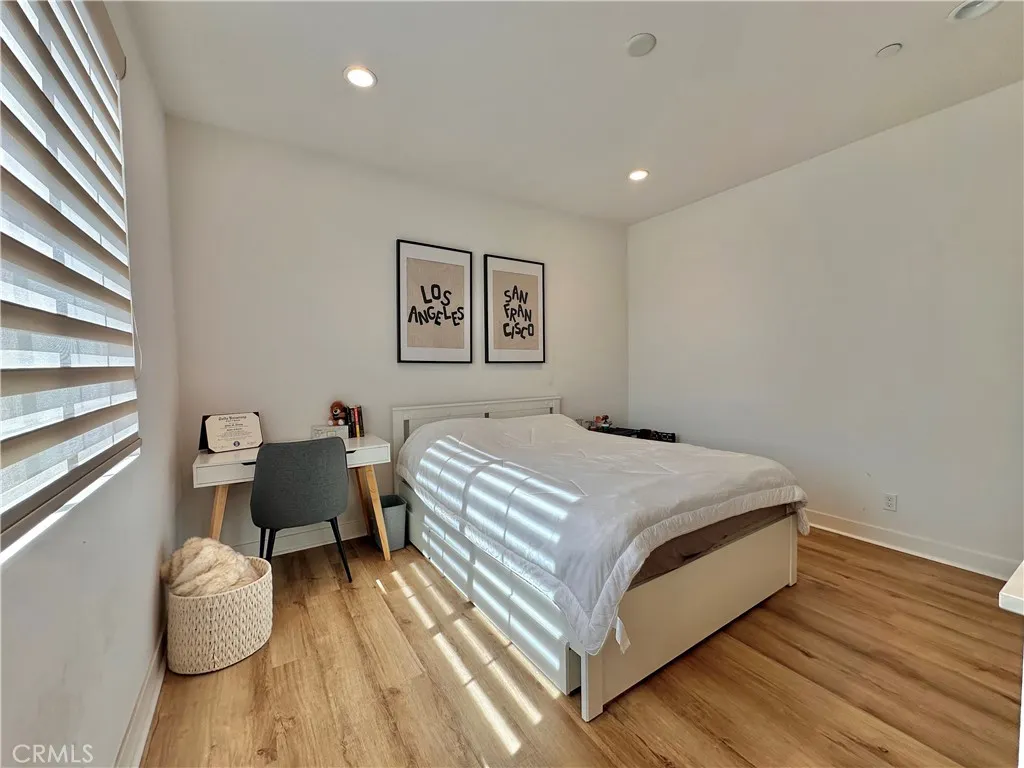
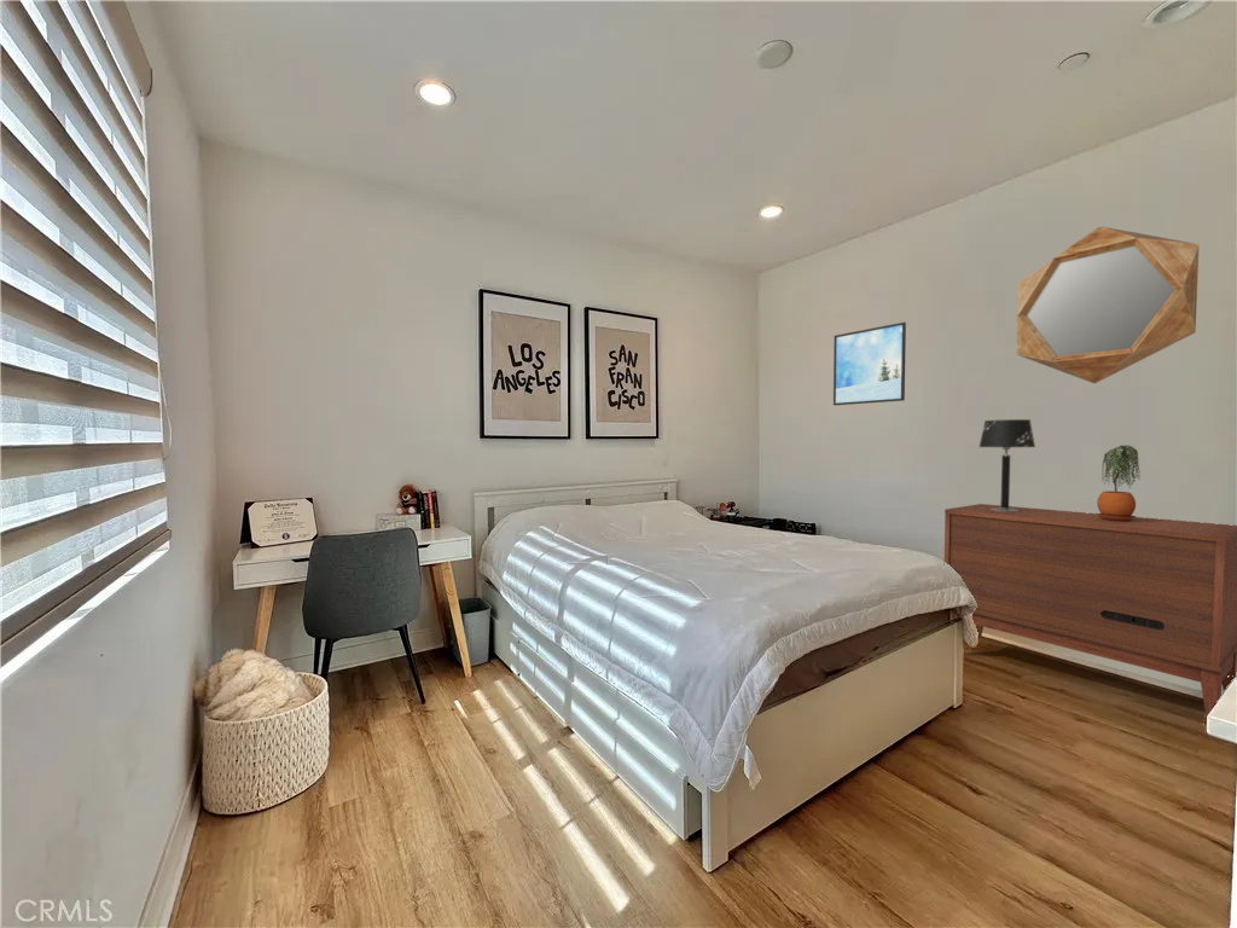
+ home mirror [1015,225,1201,384]
+ dresser [943,503,1237,718]
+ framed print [832,321,907,406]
+ table lamp [978,418,1036,511]
+ potted plant [1096,445,1142,521]
